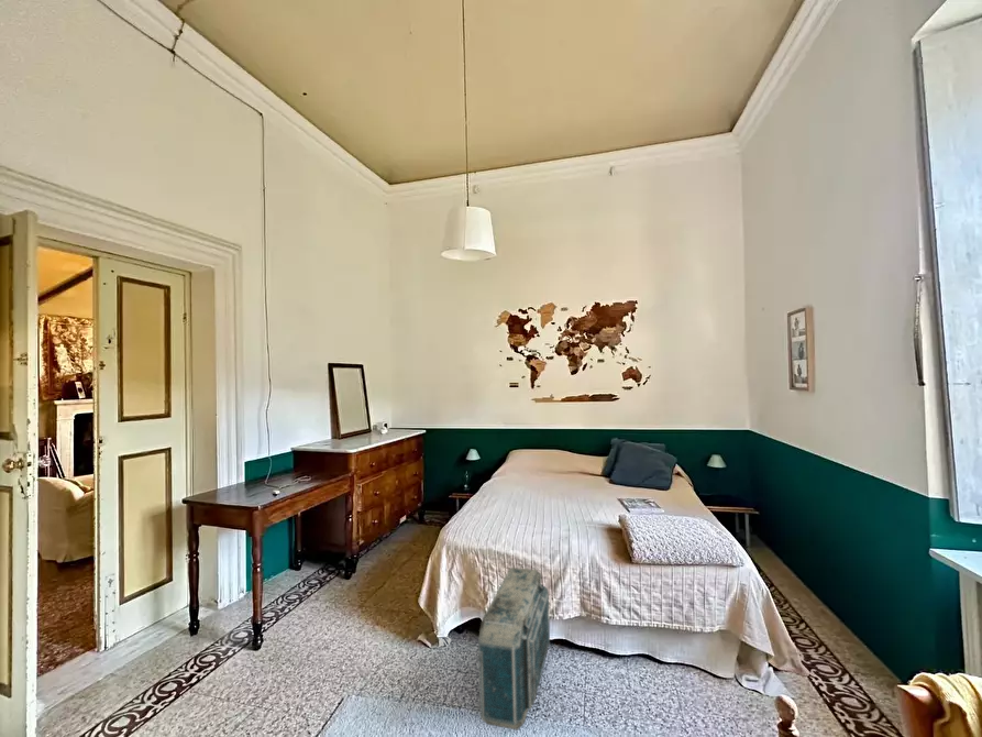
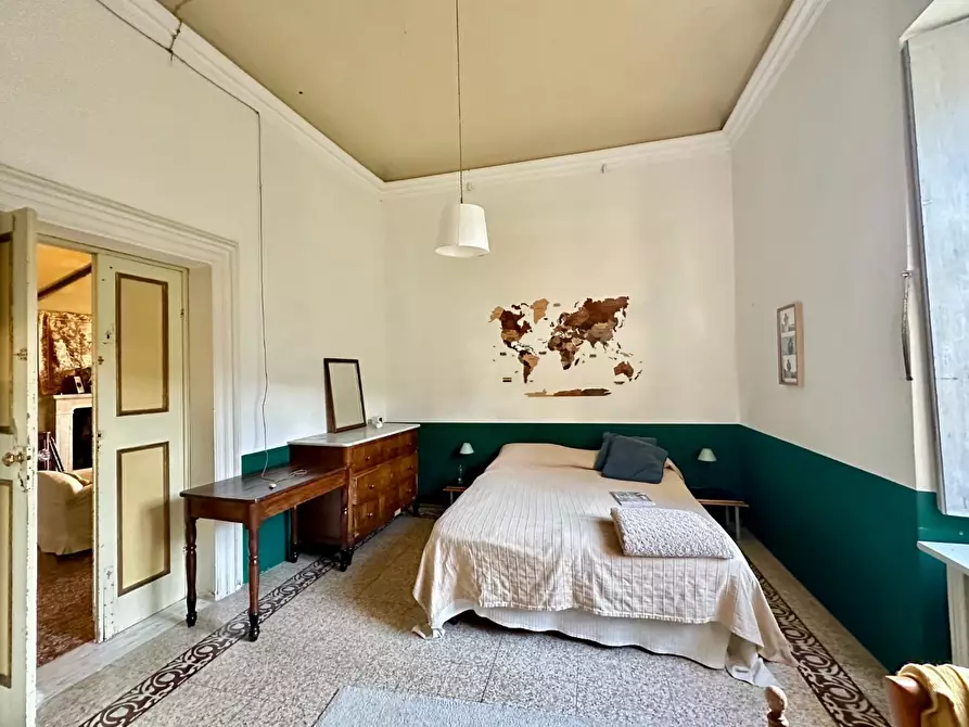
- suitcase [477,566,551,732]
